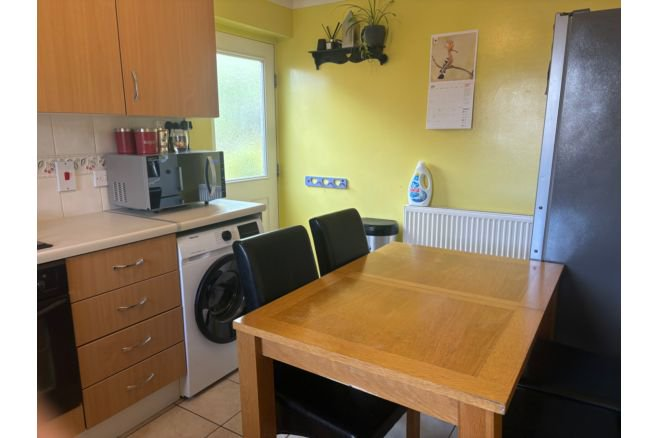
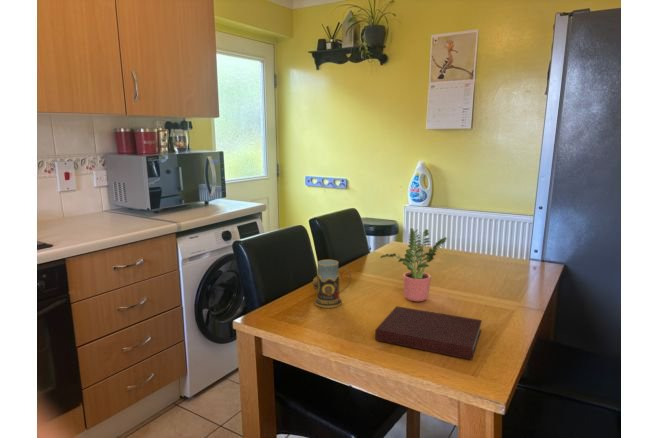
+ mug [311,259,352,309]
+ potted plant [379,227,448,303]
+ notebook [374,305,483,361]
